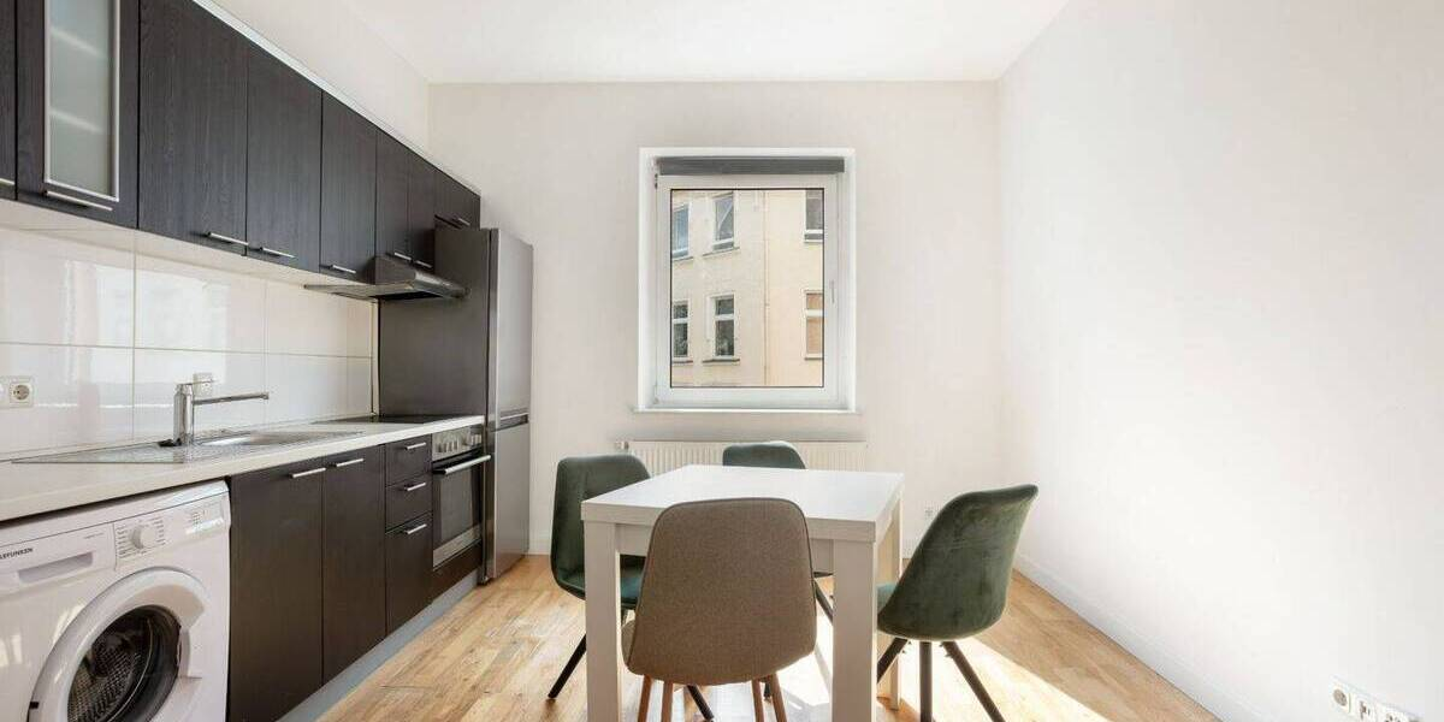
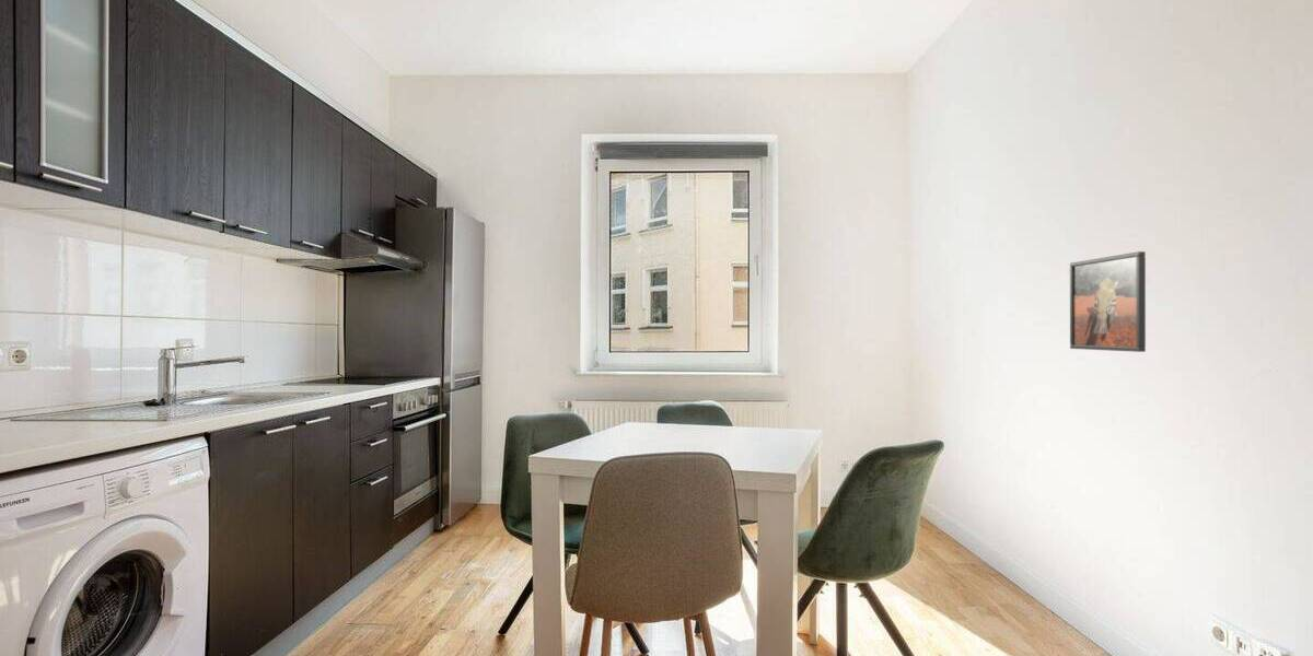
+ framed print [1069,250,1147,353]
